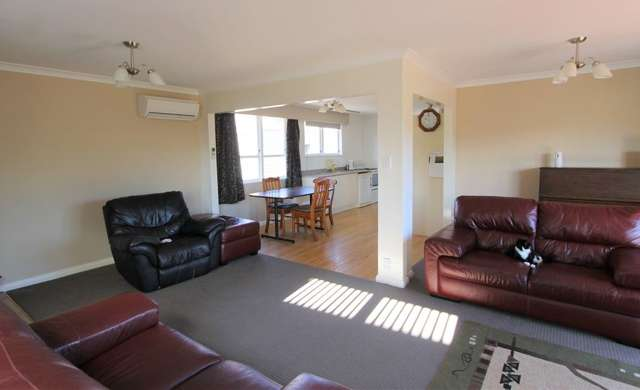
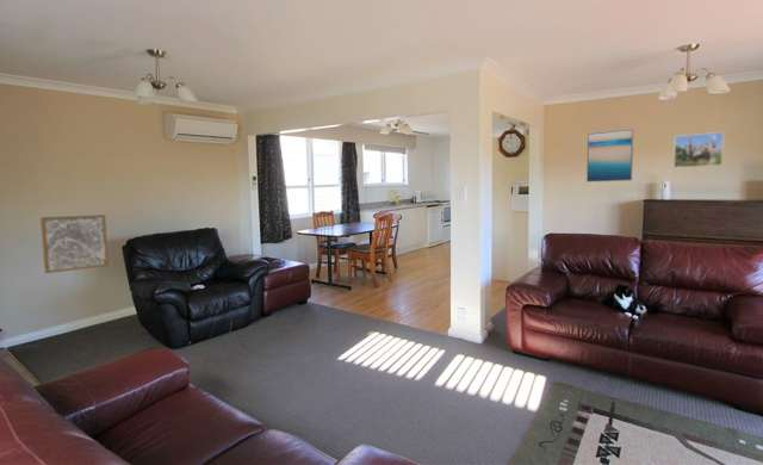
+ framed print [672,131,725,169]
+ wall art [585,128,634,184]
+ wall art [39,213,110,274]
